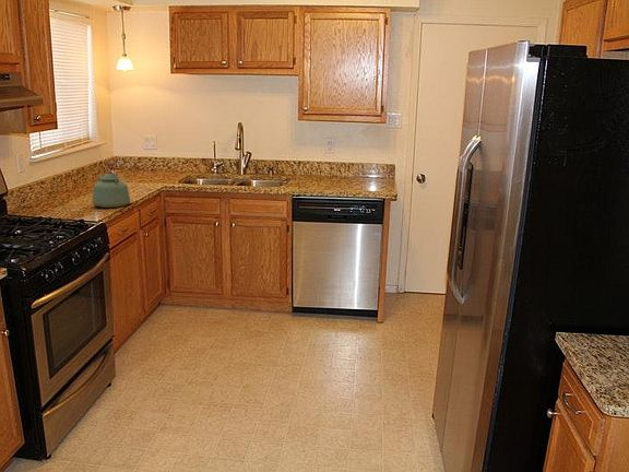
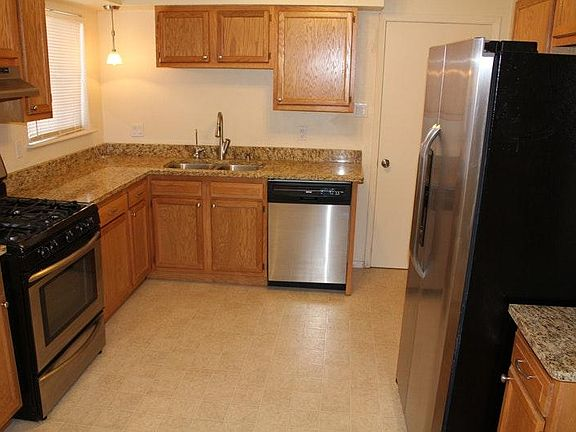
- kettle [91,162,131,209]
